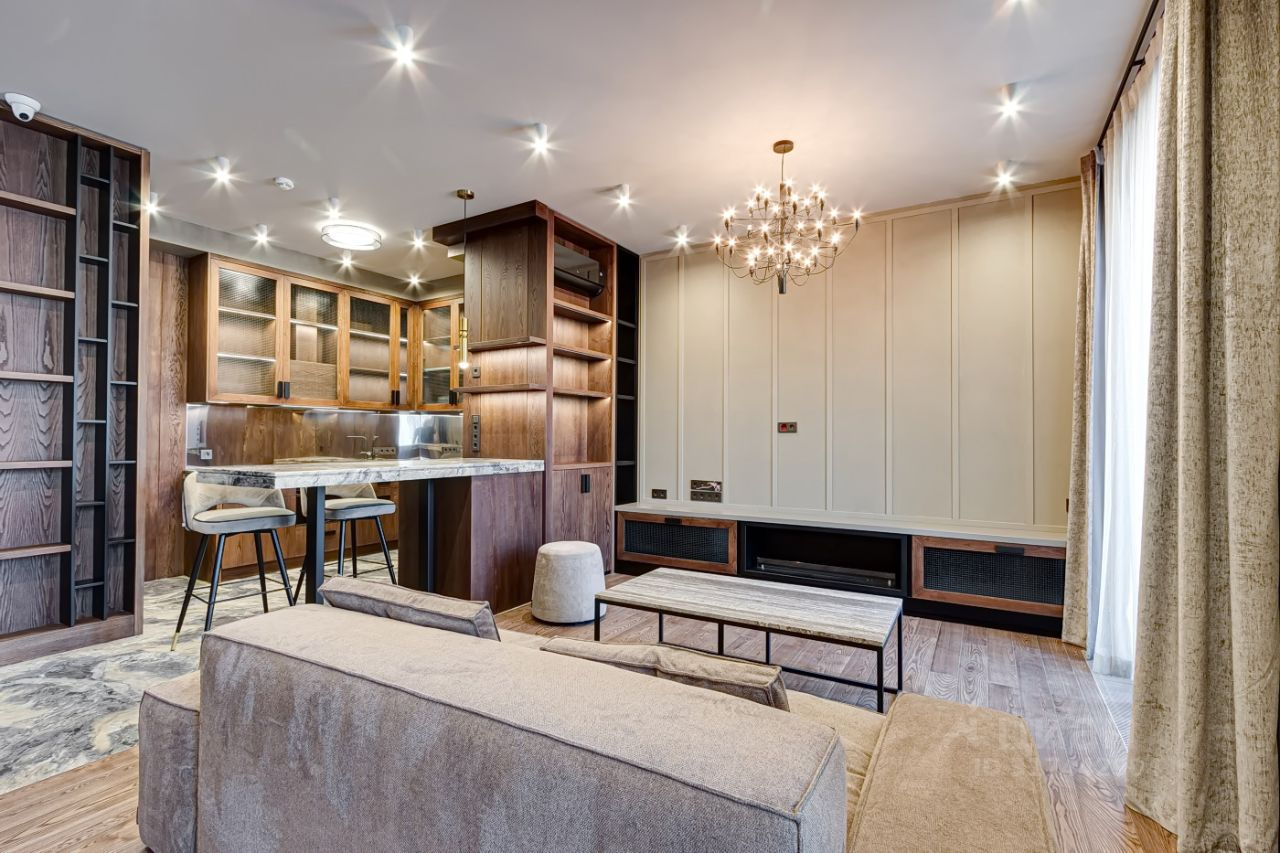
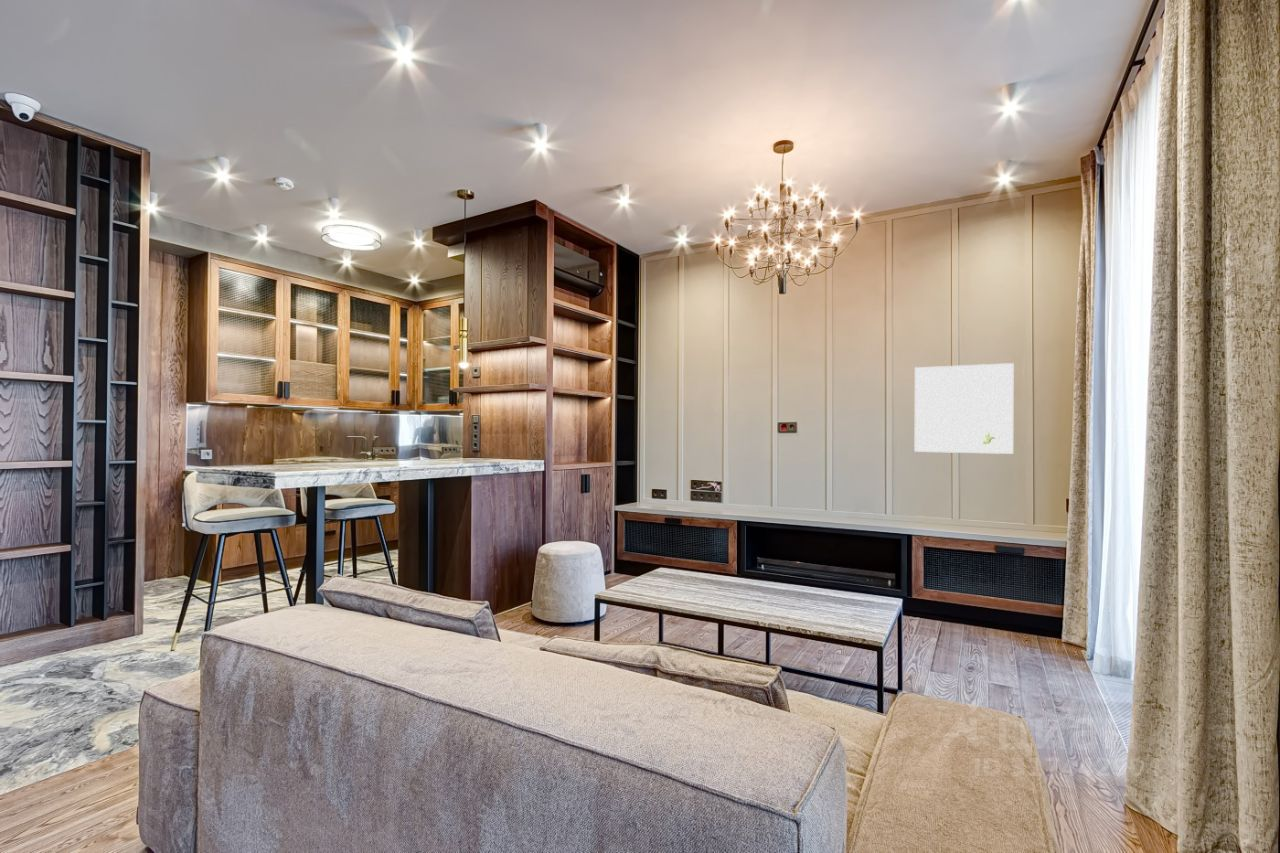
+ wall art [914,362,1014,455]
